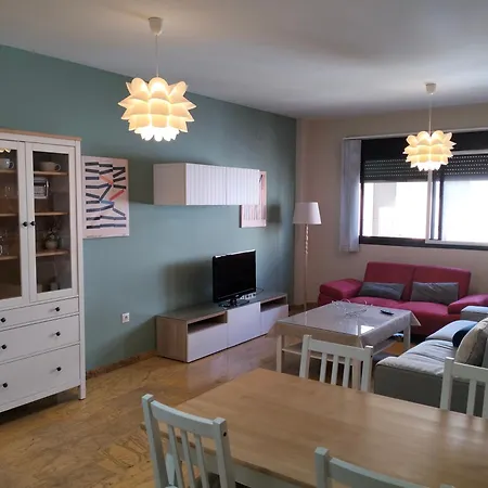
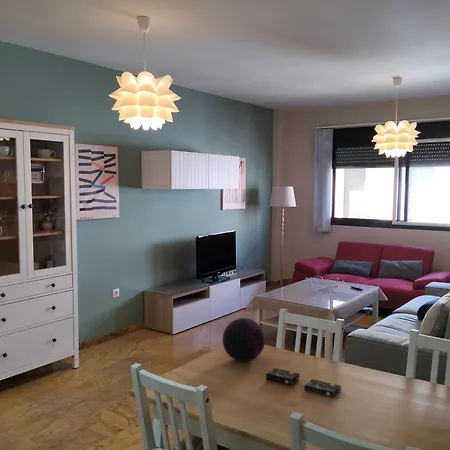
+ decorative orb [222,317,266,363]
+ product box [265,367,342,398]
